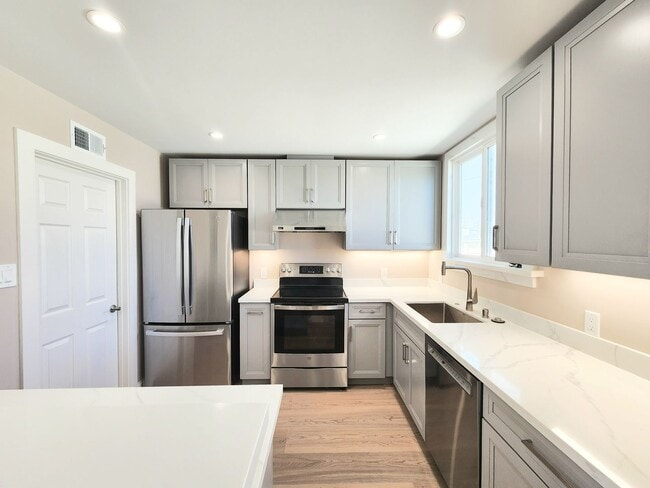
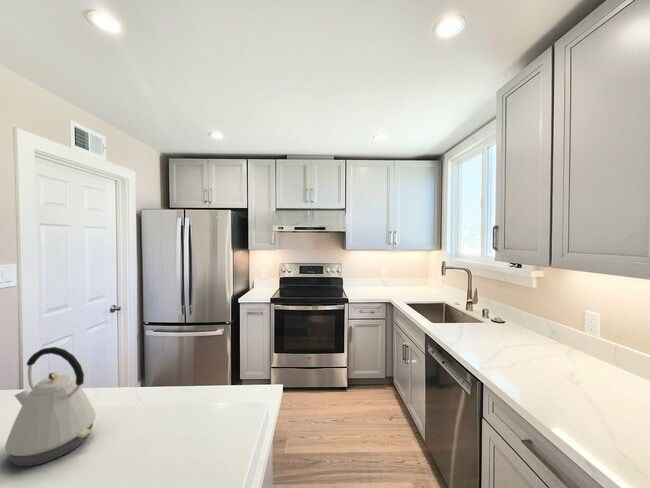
+ kettle [4,346,97,467]
